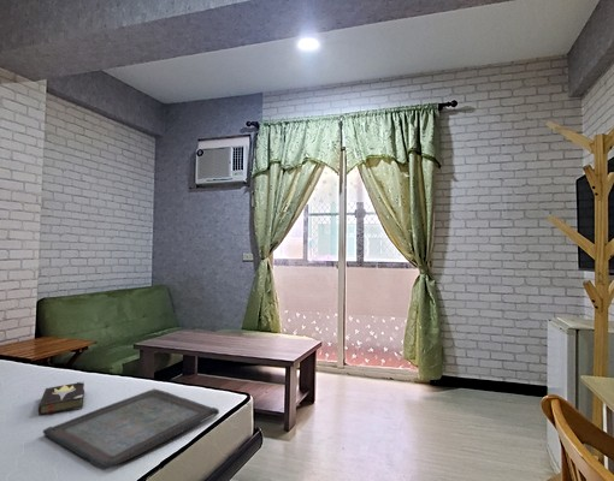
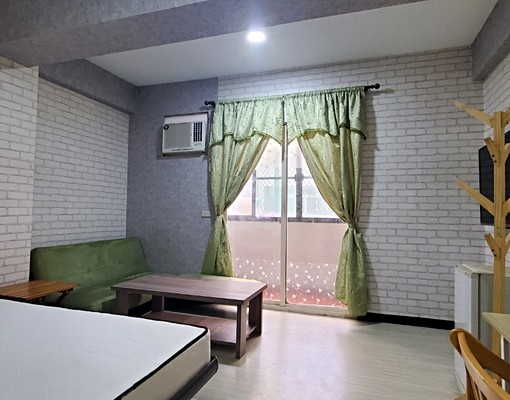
- serving tray [42,387,220,471]
- hardback book [37,380,85,416]
